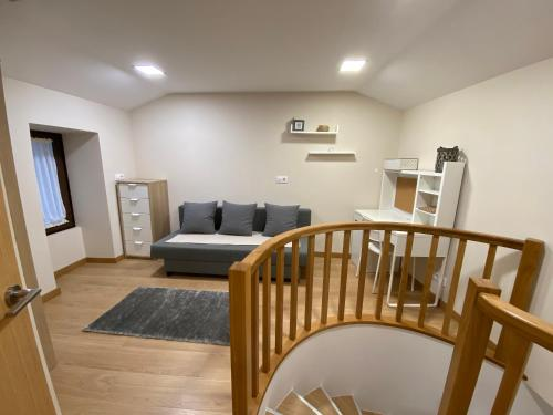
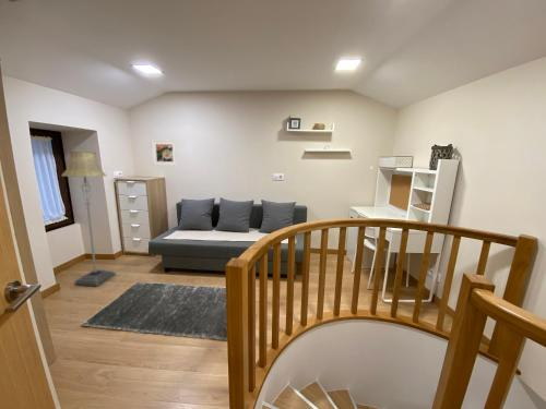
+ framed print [151,139,179,167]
+ floor lamp [60,149,117,288]
